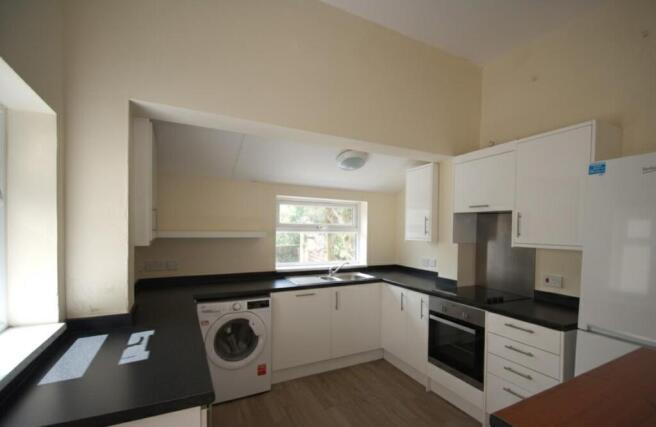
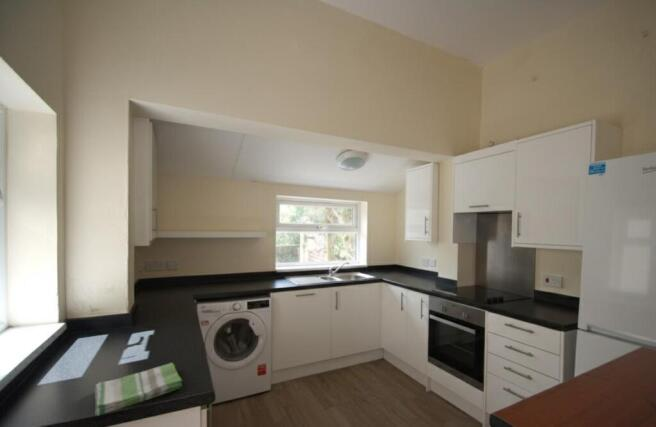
+ dish towel [94,362,183,417]
